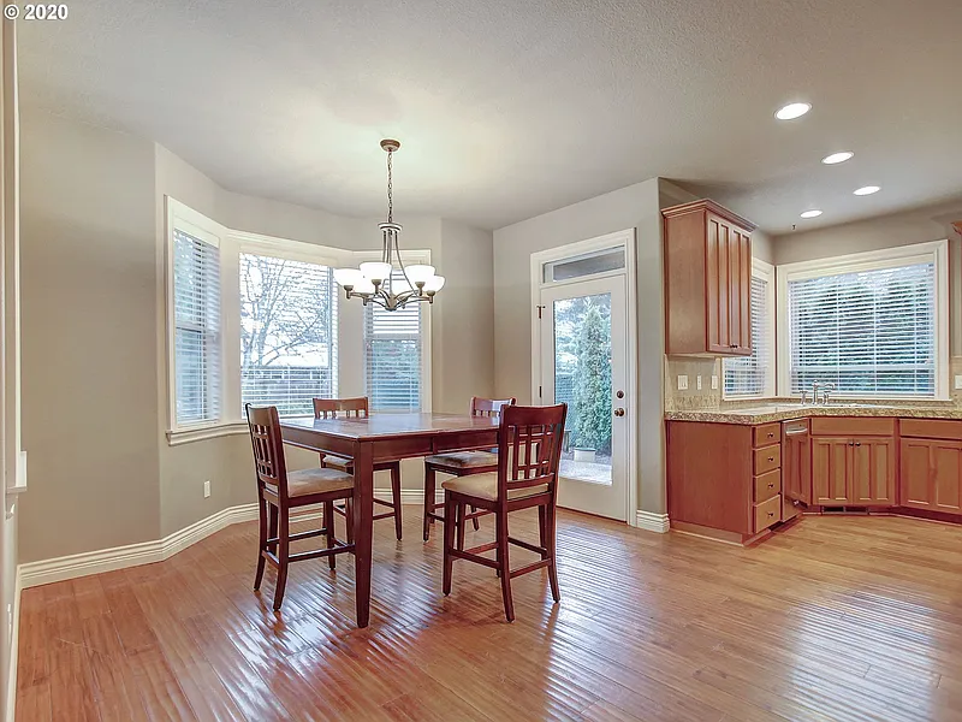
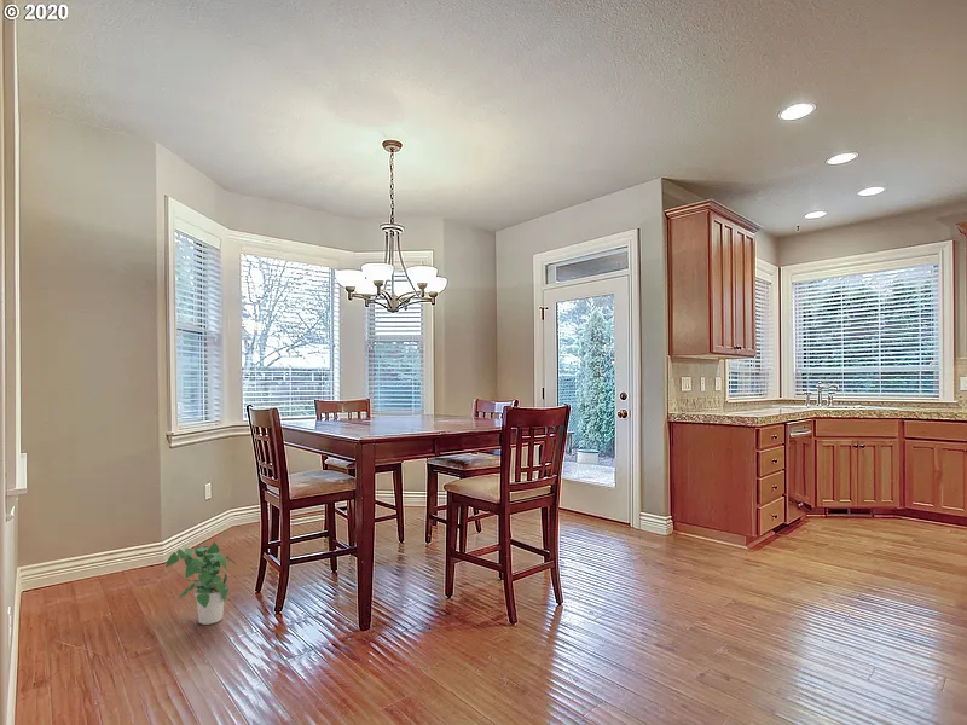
+ potted plant [164,541,237,626]
